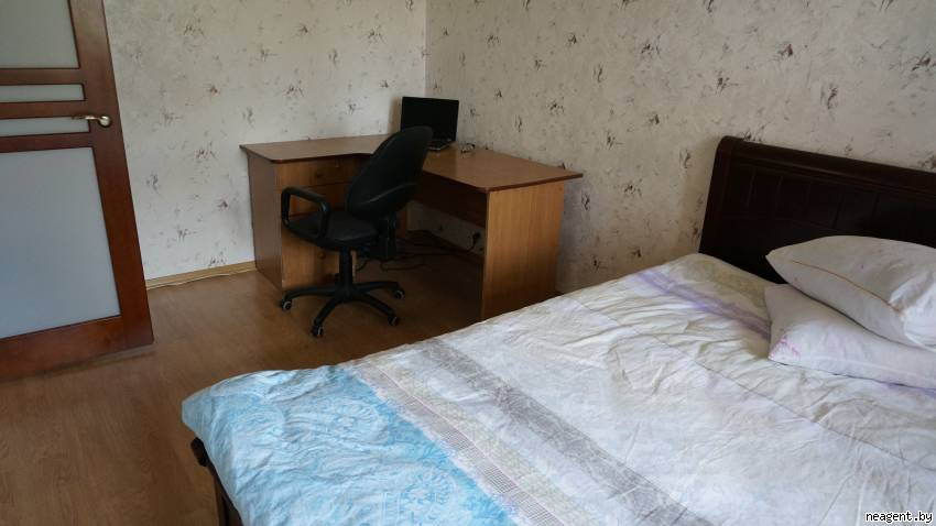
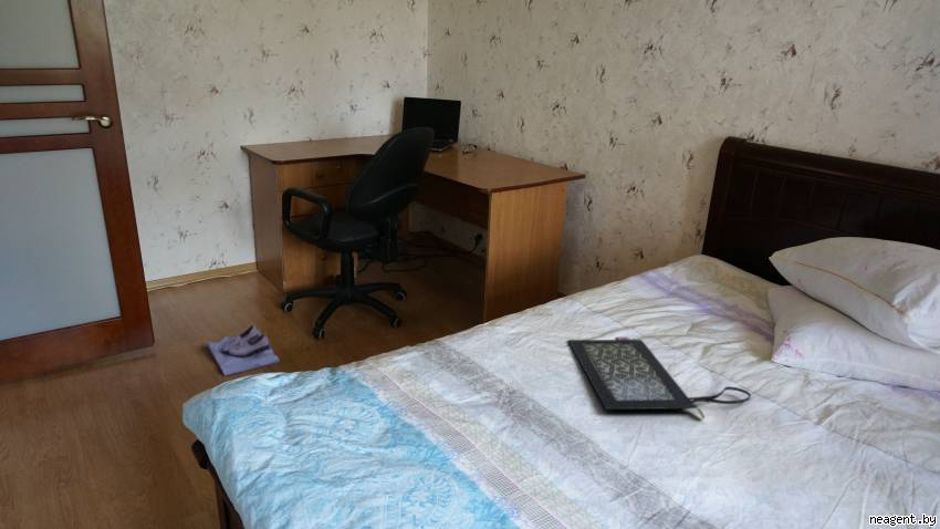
+ shoe [206,322,281,376]
+ clutch bag [567,335,752,419]
